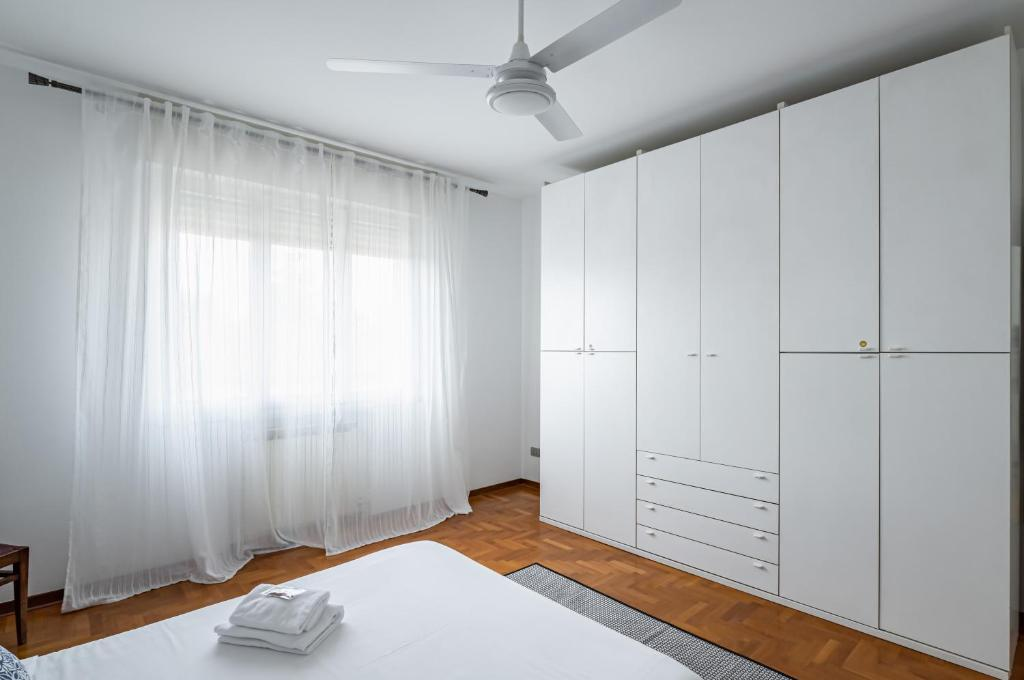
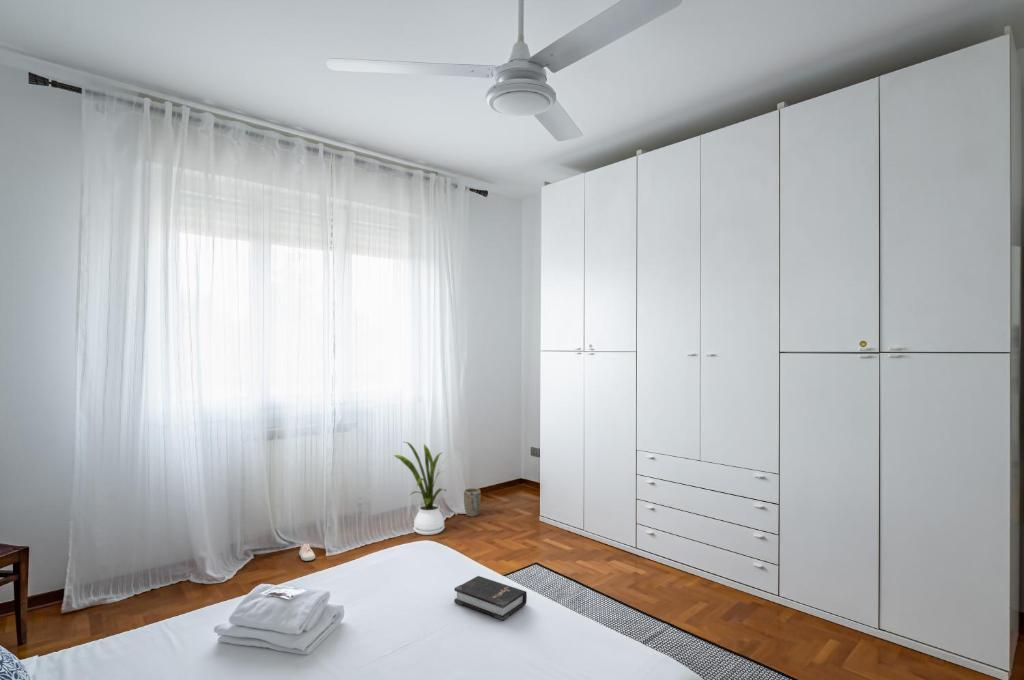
+ shoe [298,543,316,562]
+ plant pot [463,487,482,518]
+ house plant [393,441,450,536]
+ hardback book [453,575,528,621]
